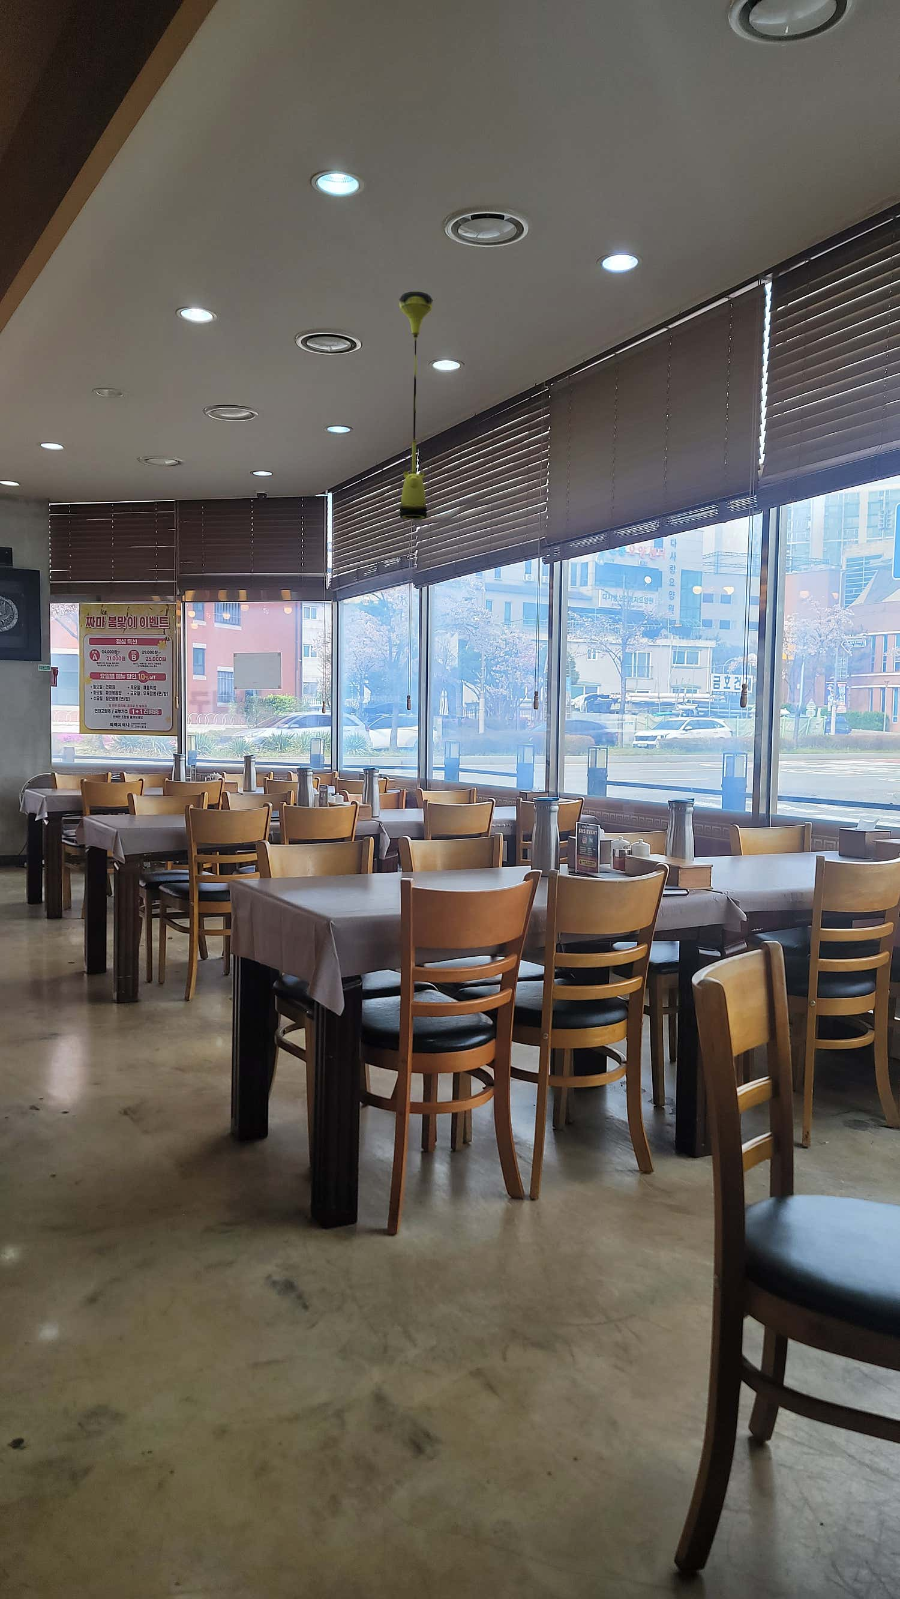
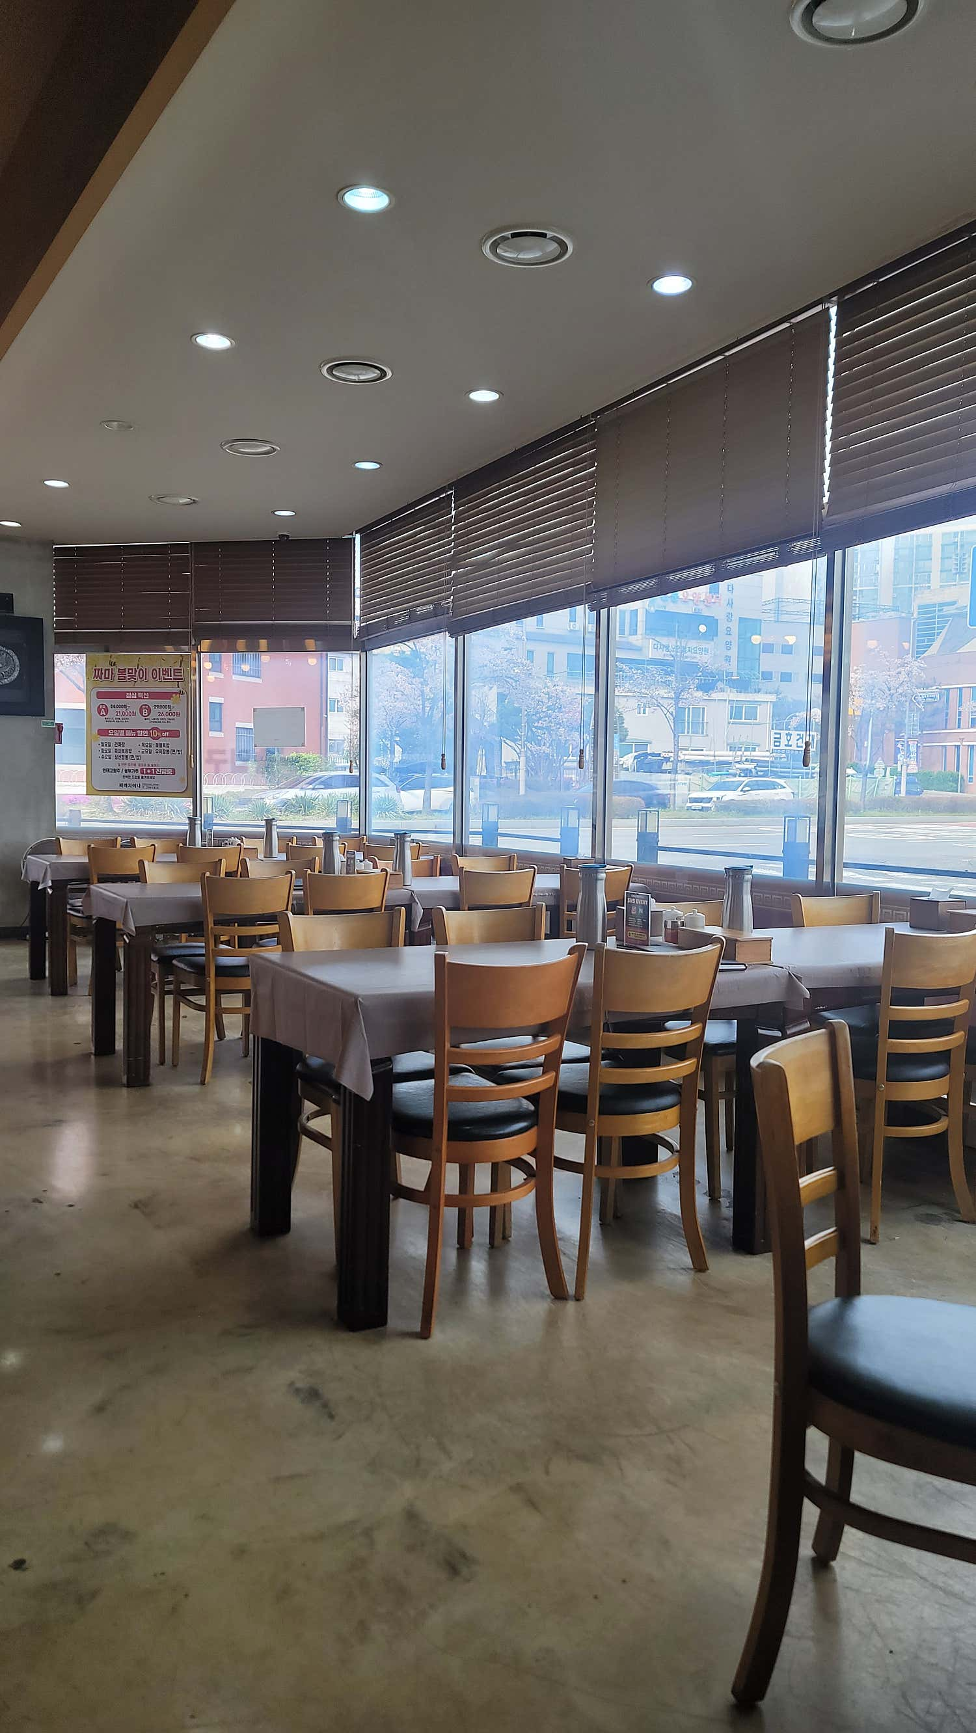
- pendant light [398,291,434,521]
